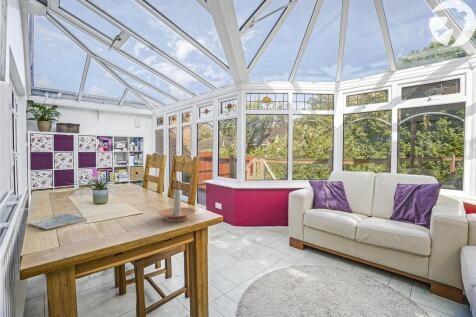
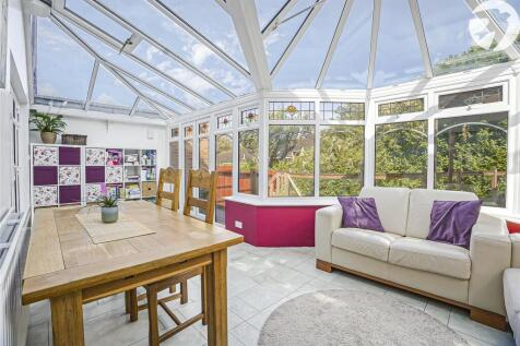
- candle holder [157,179,197,223]
- drink coaster [27,213,88,231]
